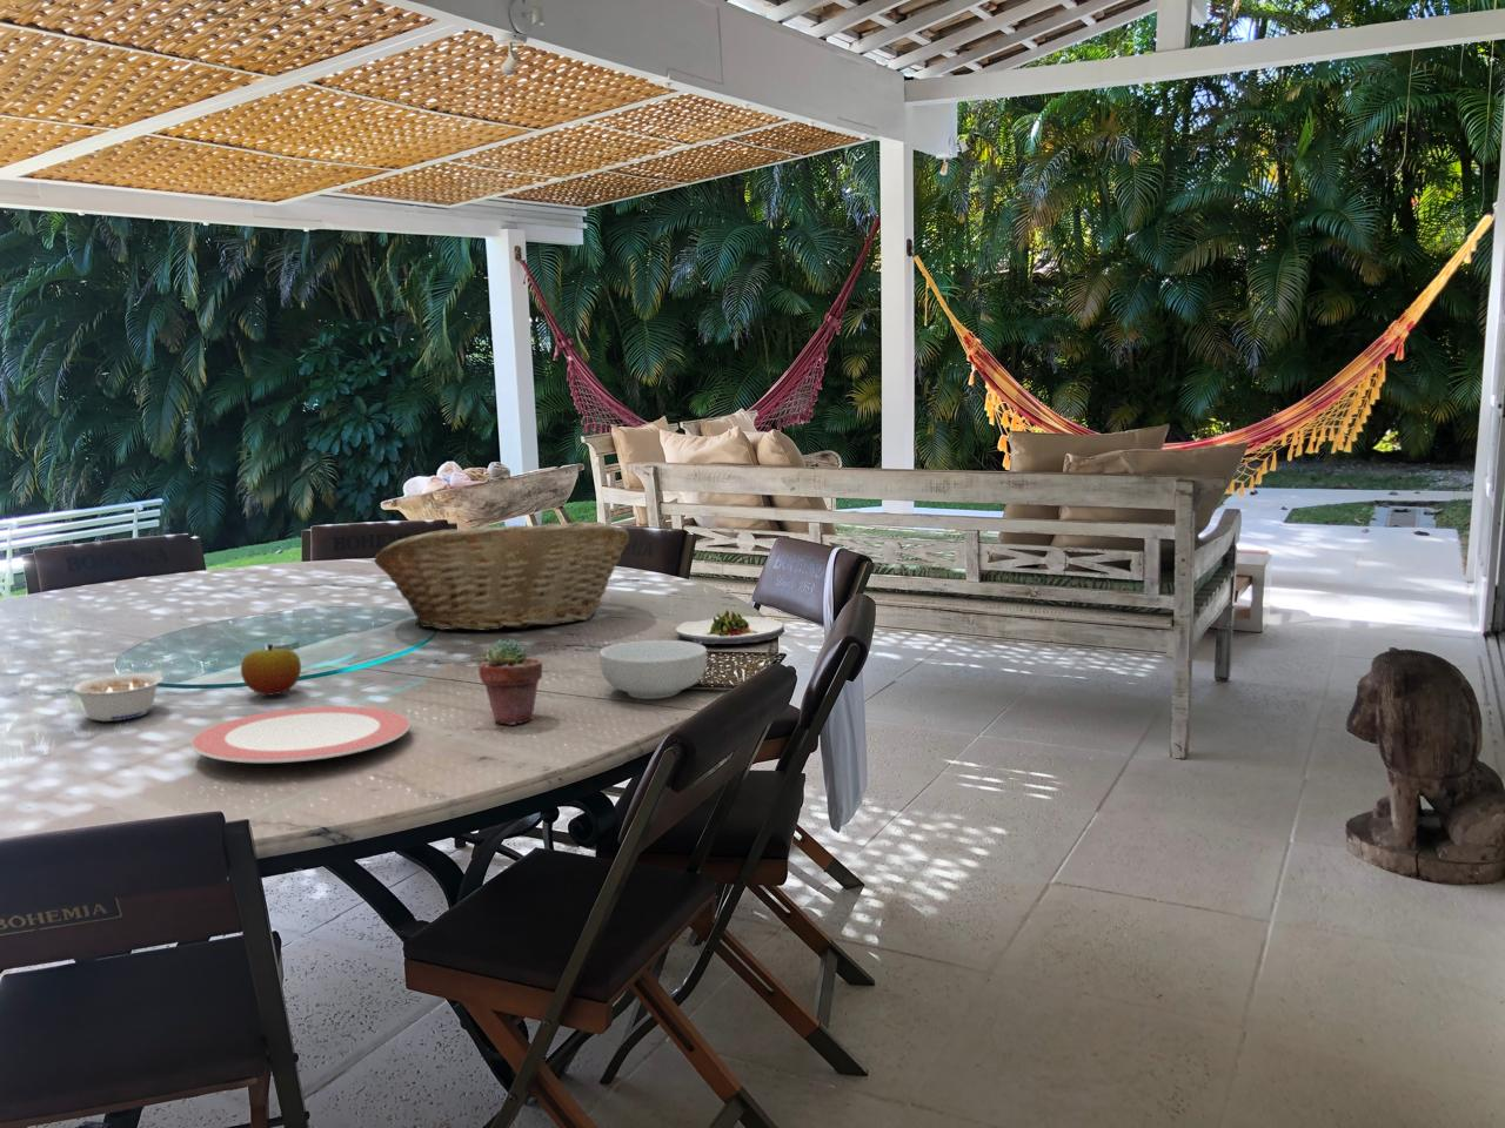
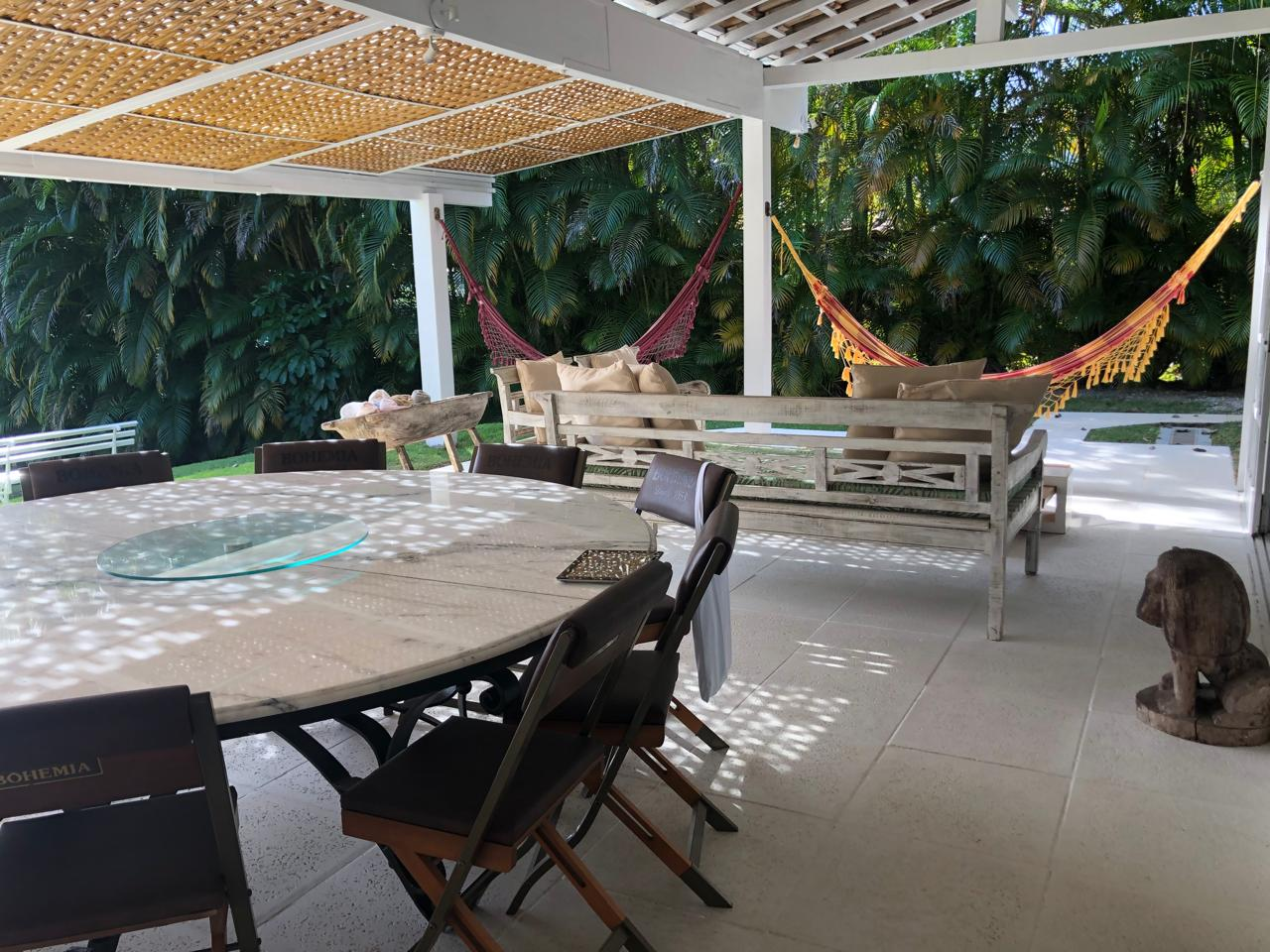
- cereal bowl [598,639,707,700]
- fruit basket [373,520,630,633]
- legume [70,672,165,723]
- apple [239,642,302,696]
- salad plate [675,609,787,645]
- plate [191,705,411,764]
- potted succulent [479,637,543,726]
